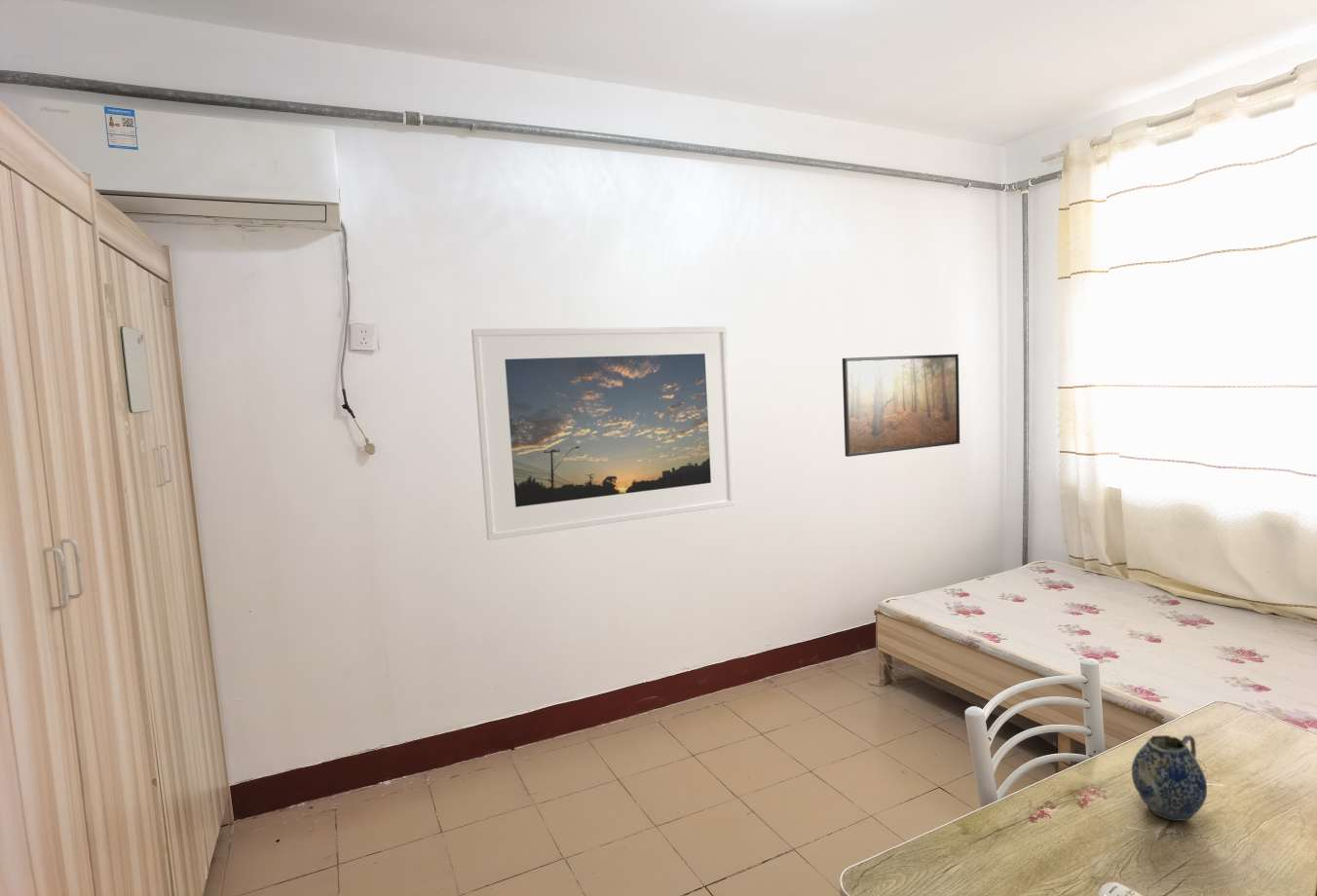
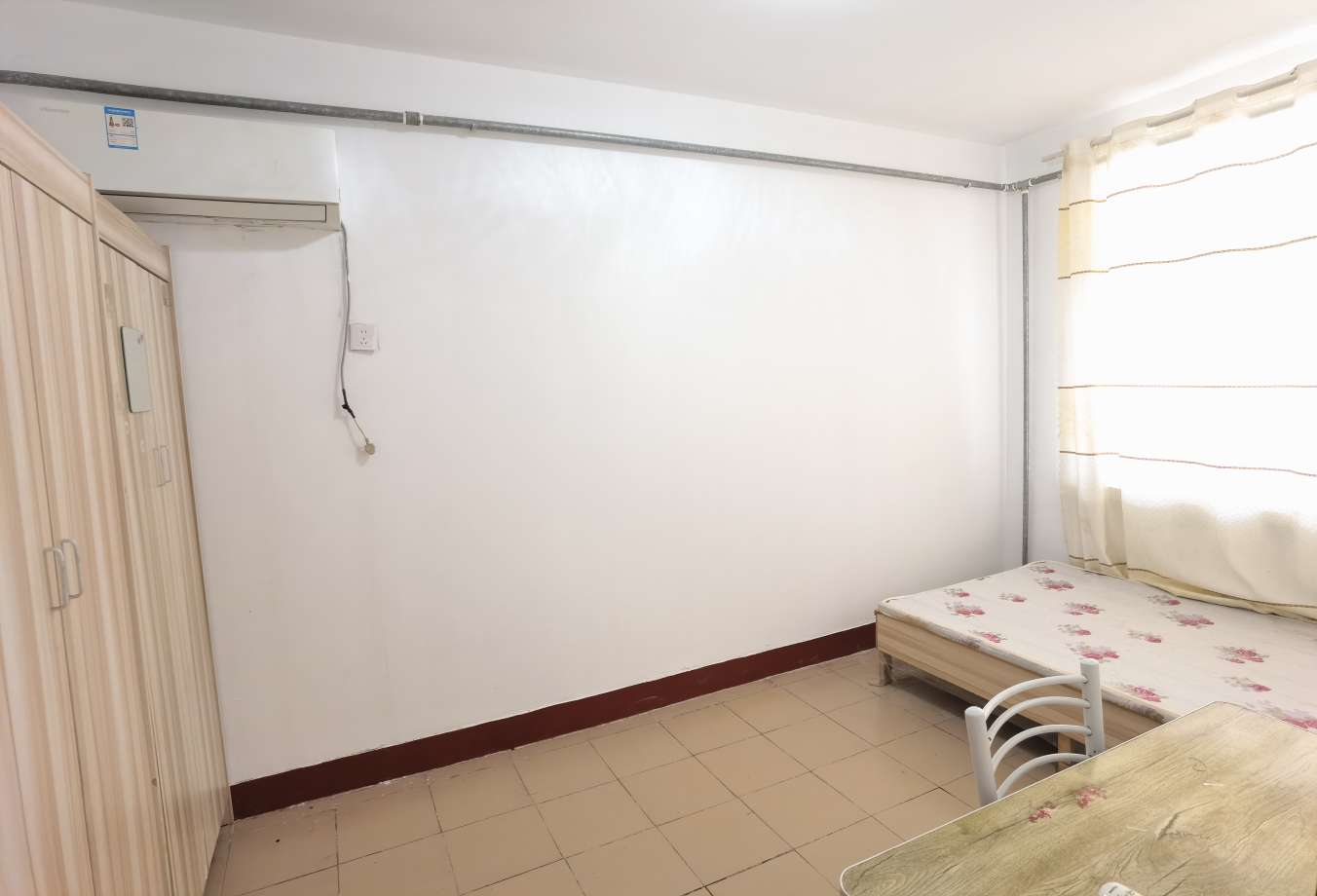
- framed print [842,354,960,458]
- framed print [470,326,735,541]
- teapot [1131,734,1208,822]
